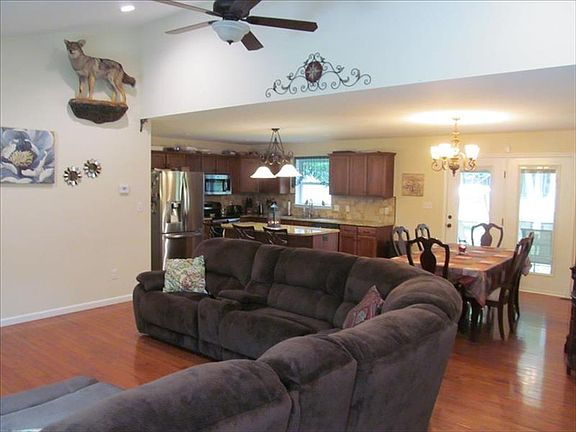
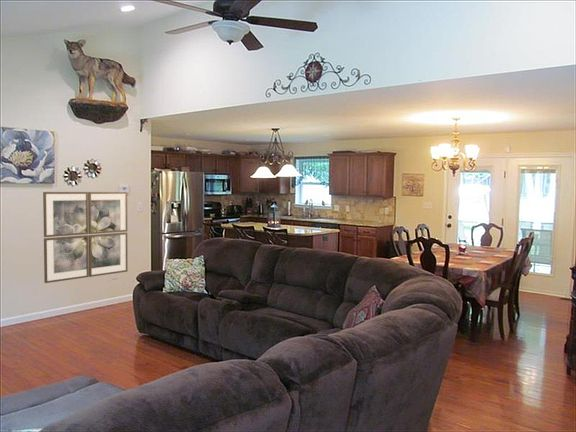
+ wall art [42,191,129,284]
